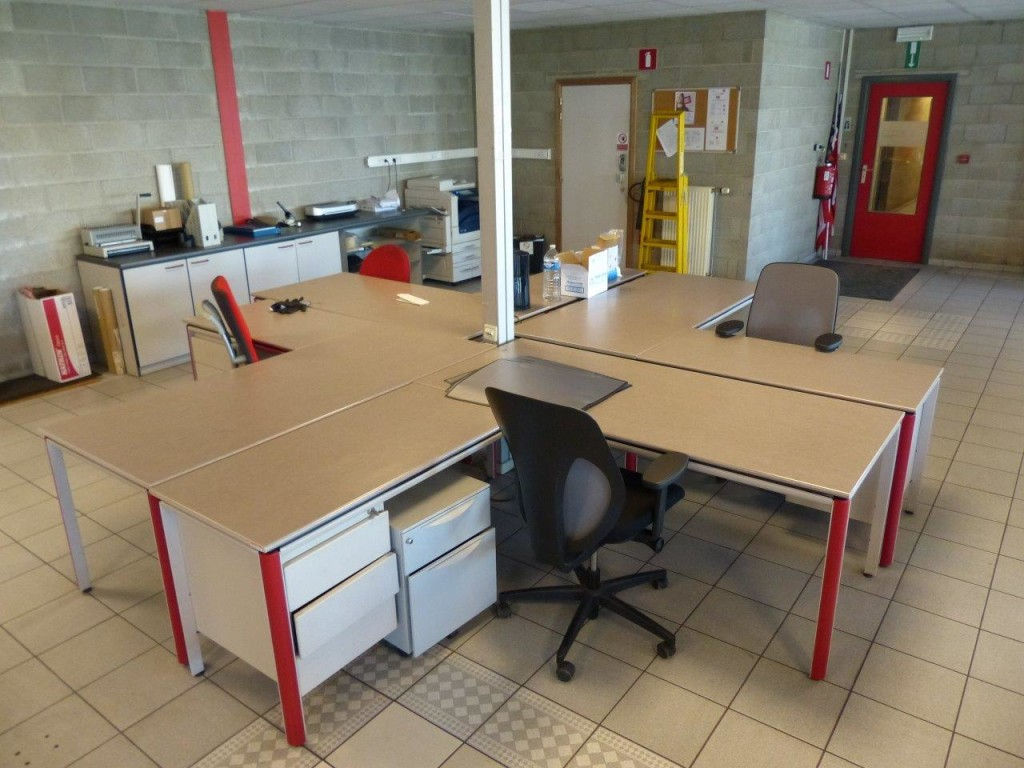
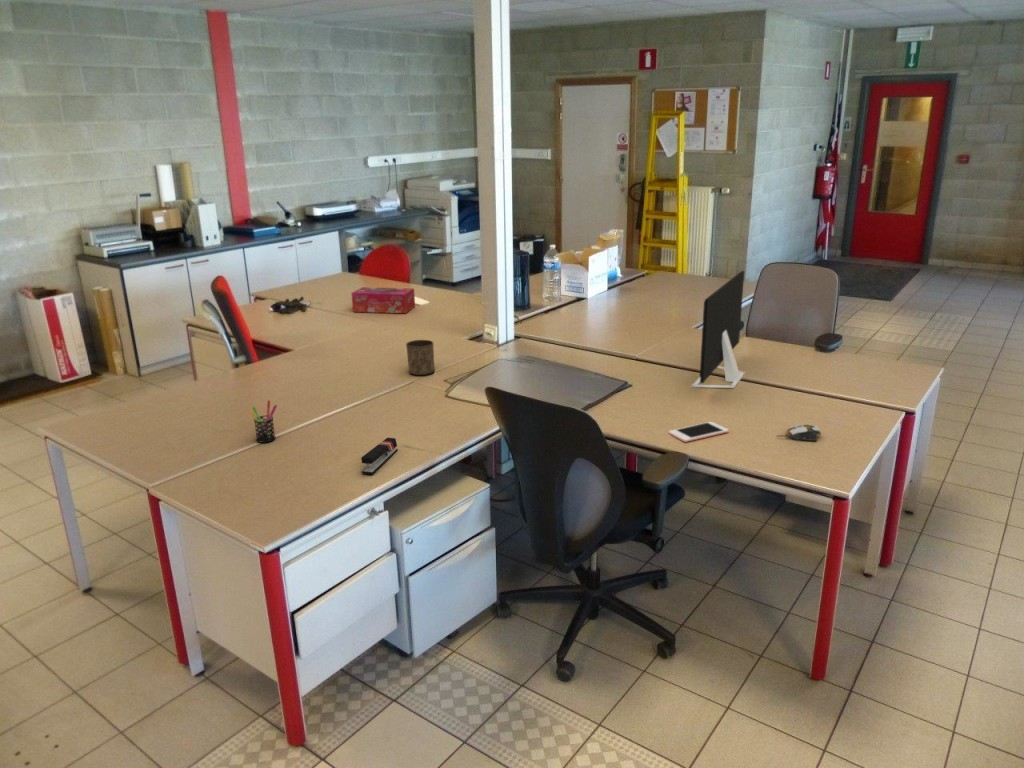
+ computer mouse [776,423,822,442]
+ stapler [360,437,399,475]
+ monitor [691,270,746,389]
+ pen holder [249,399,278,444]
+ cell phone [668,421,730,443]
+ tissue box [350,286,416,314]
+ cup [405,339,436,376]
